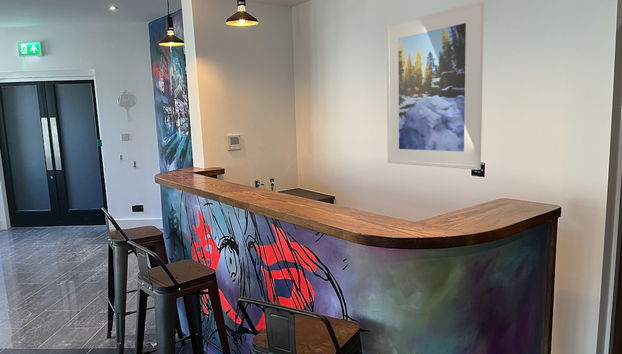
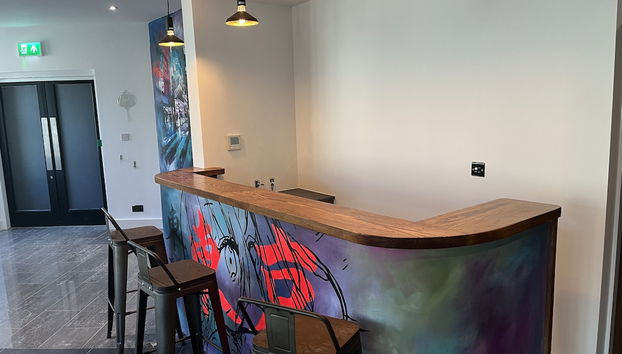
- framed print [386,0,485,171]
